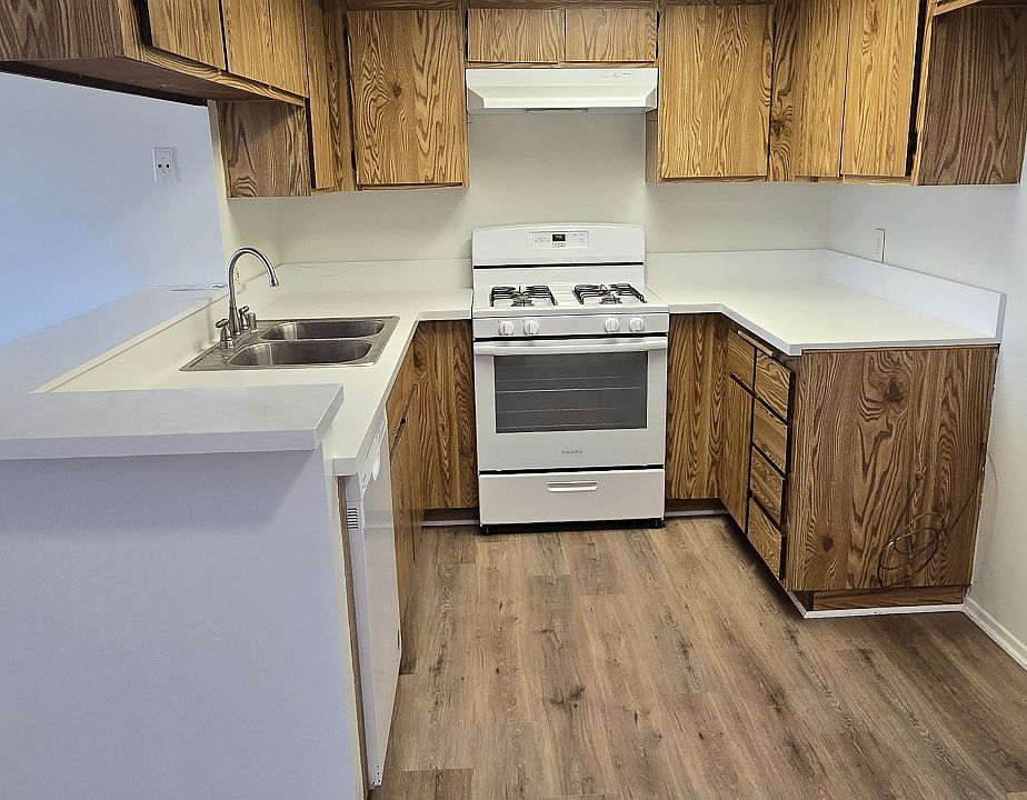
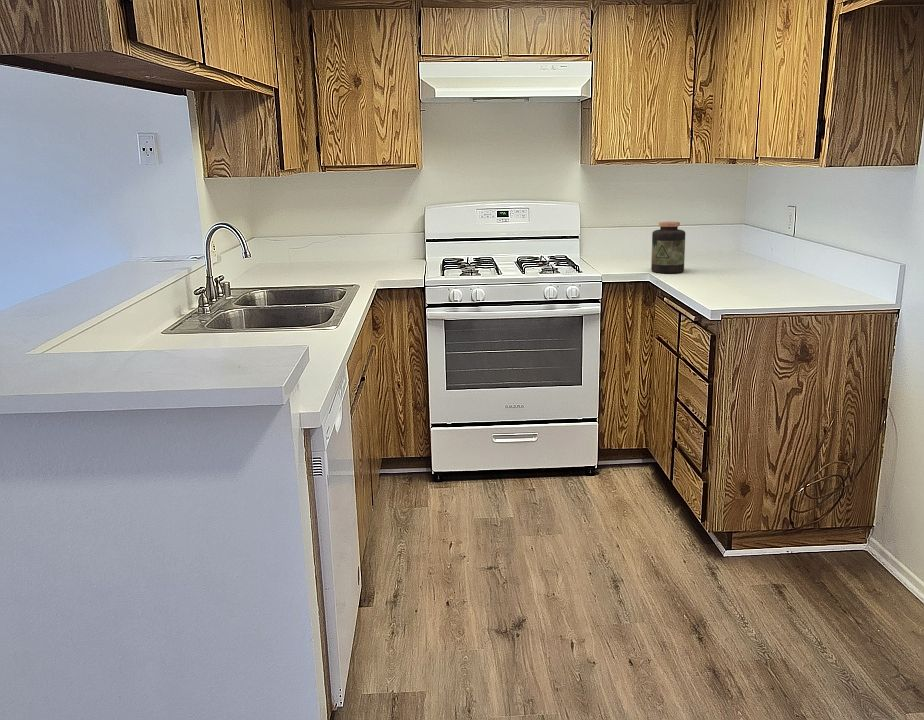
+ jar [650,221,686,274]
